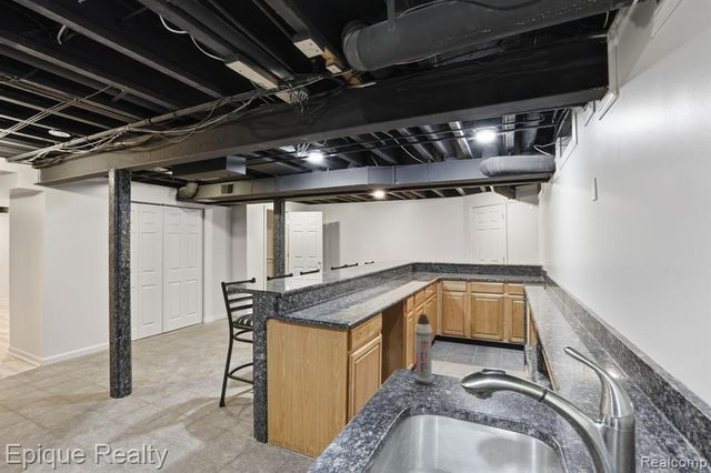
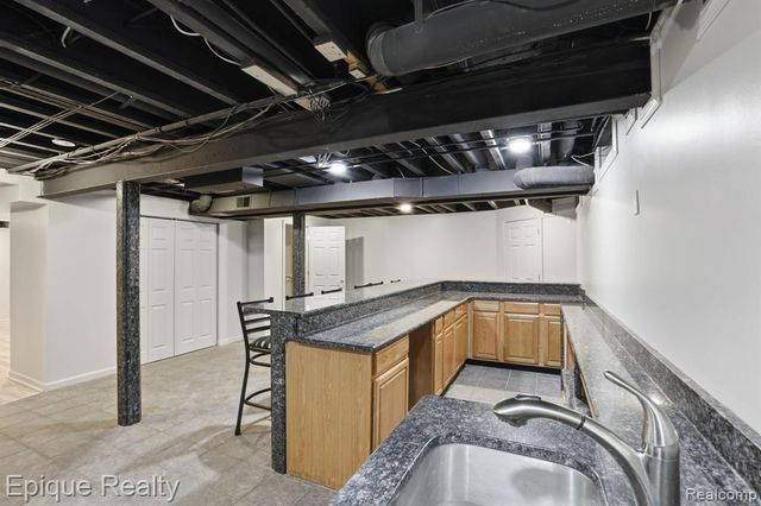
- spray bottle [413,313,434,385]
